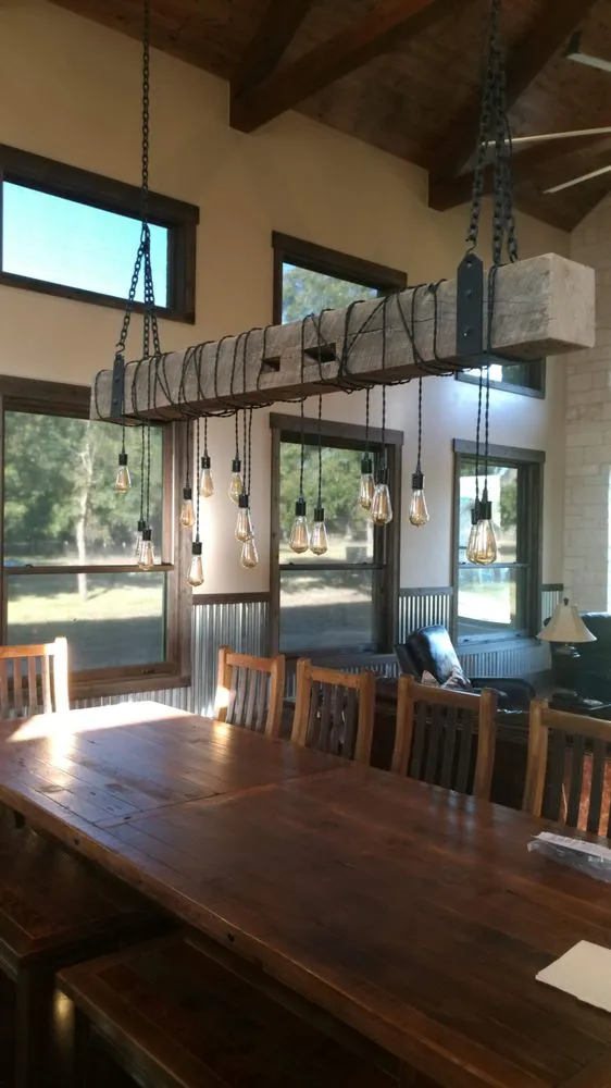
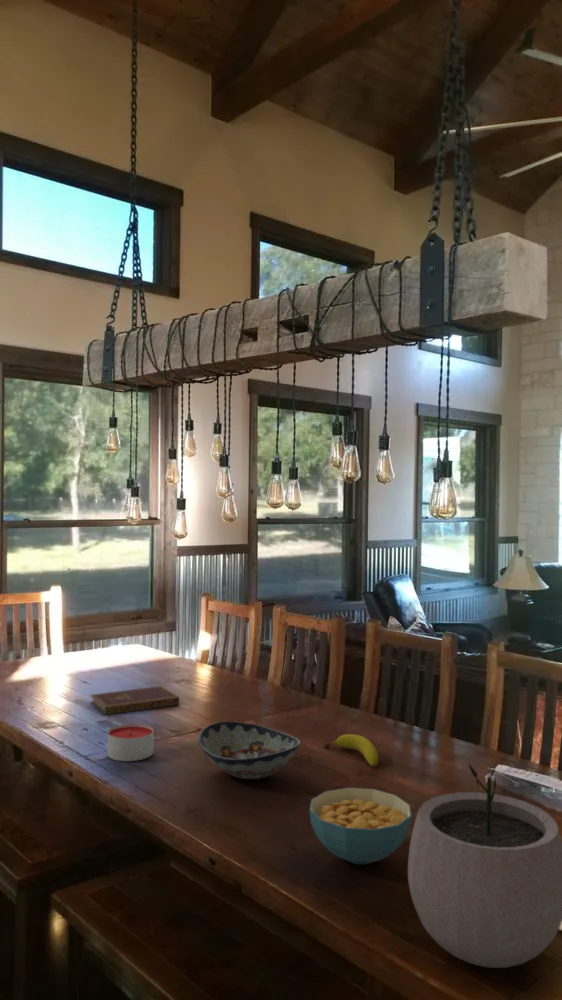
+ fruit [323,733,379,768]
+ decorative bowl [197,720,302,781]
+ candle [106,723,155,762]
+ notebook [89,685,180,715]
+ plant pot [407,763,562,969]
+ cereal bowl [309,787,412,865]
